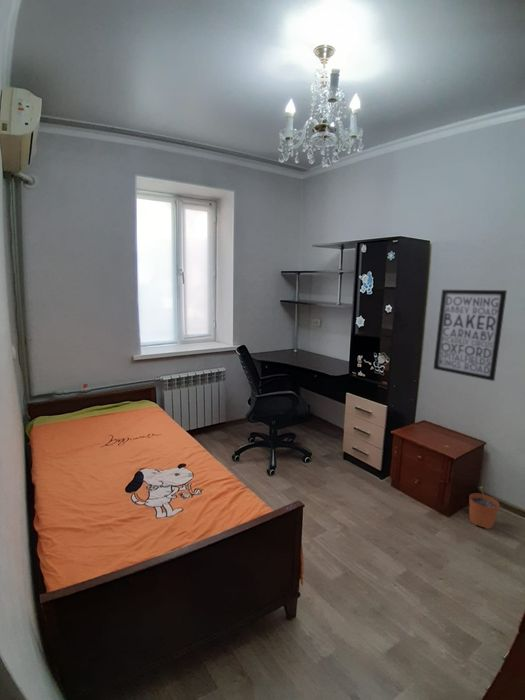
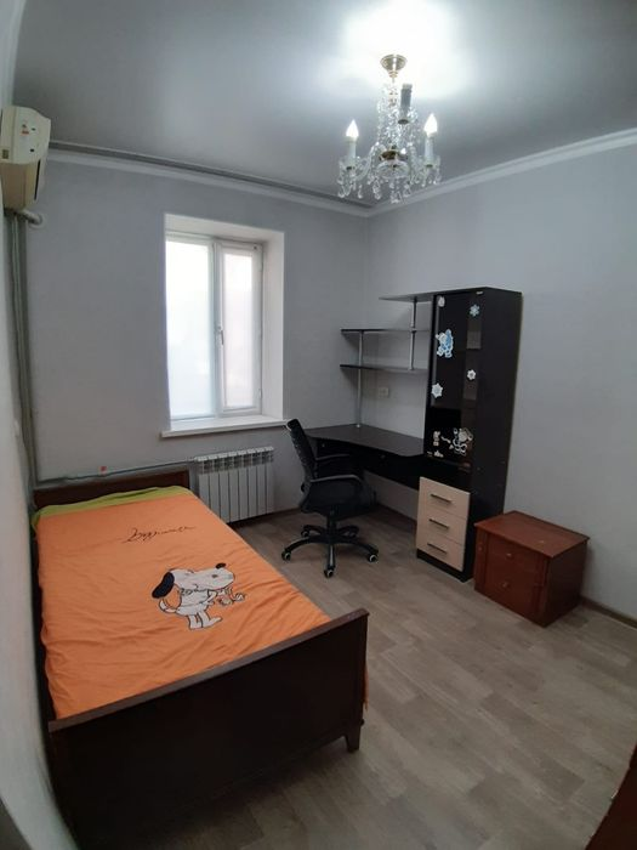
- plant pot [468,486,500,530]
- wall art [432,289,508,382]
